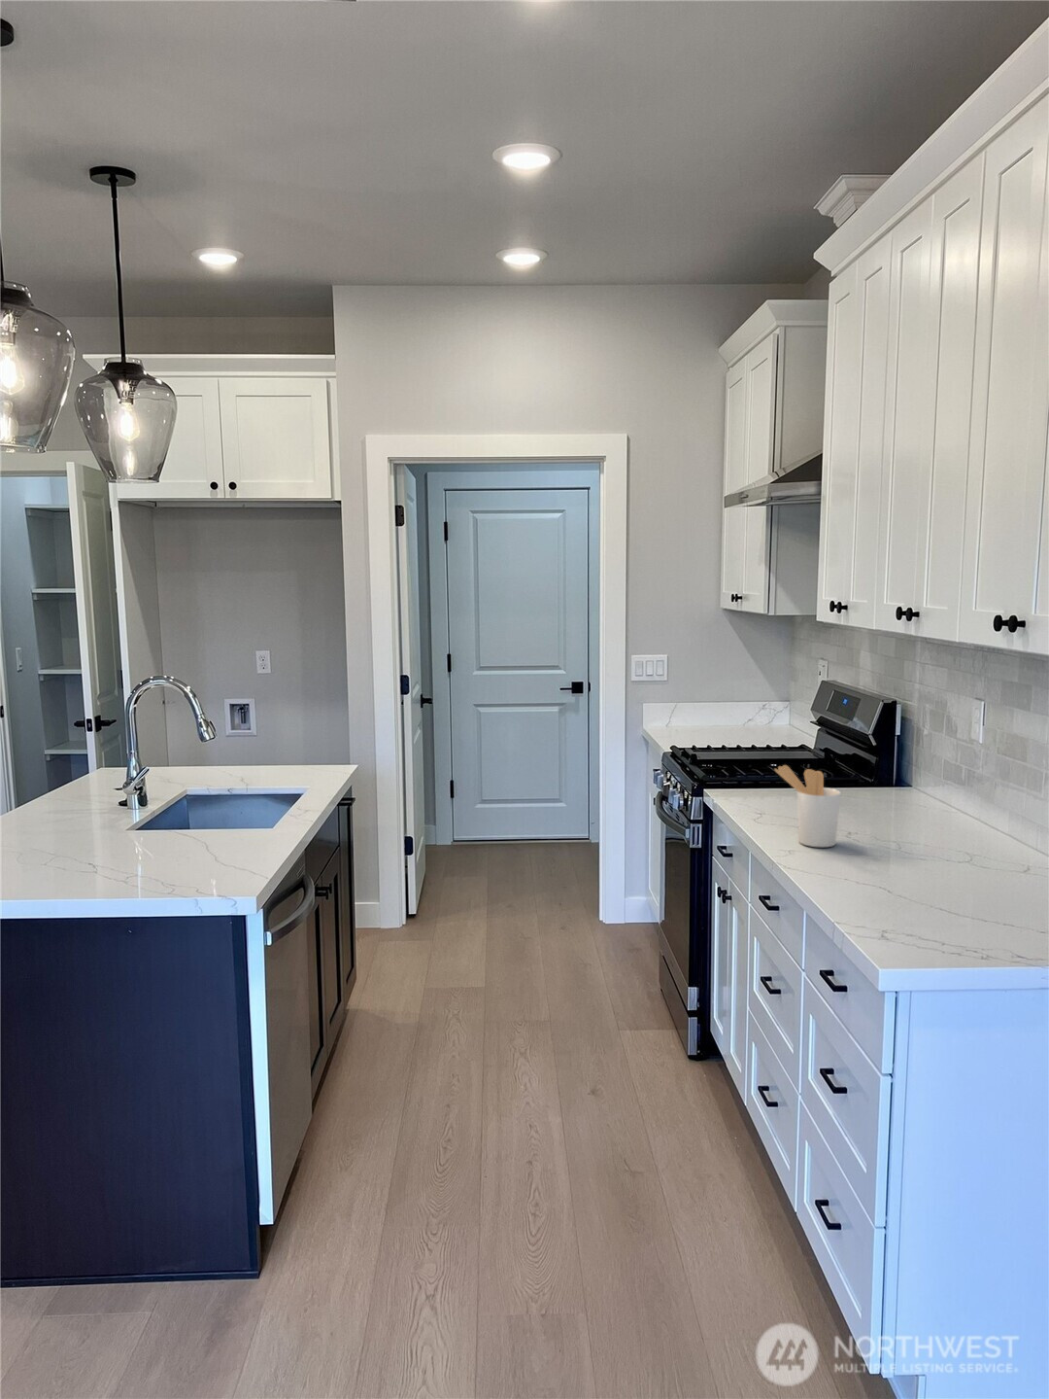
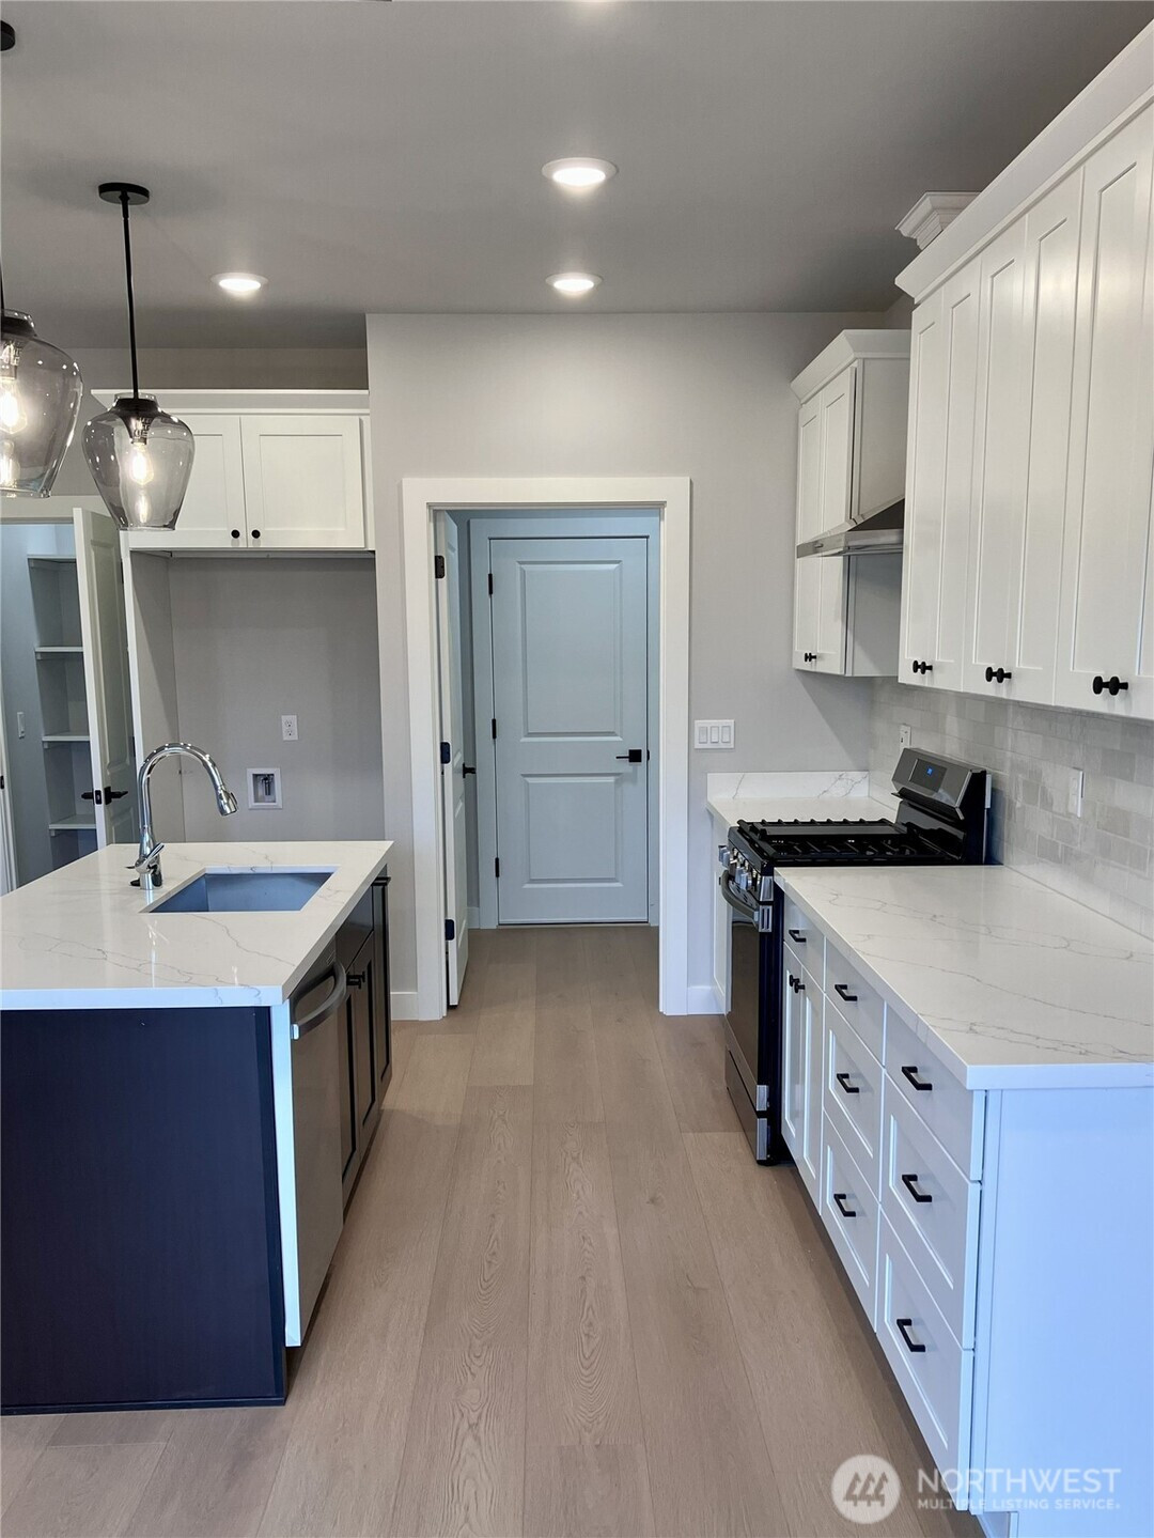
- utensil holder [774,764,842,848]
